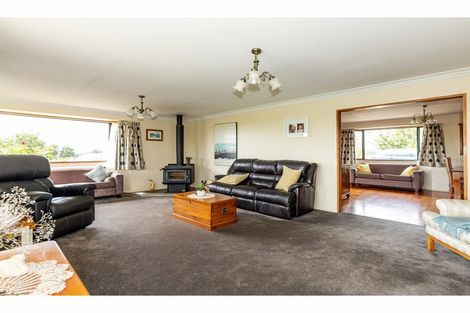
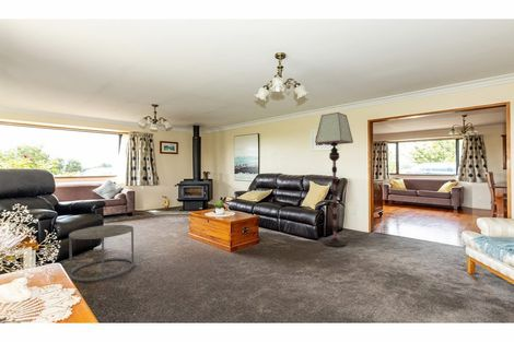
+ side table [68,224,135,282]
+ floor lamp [314,111,354,248]
